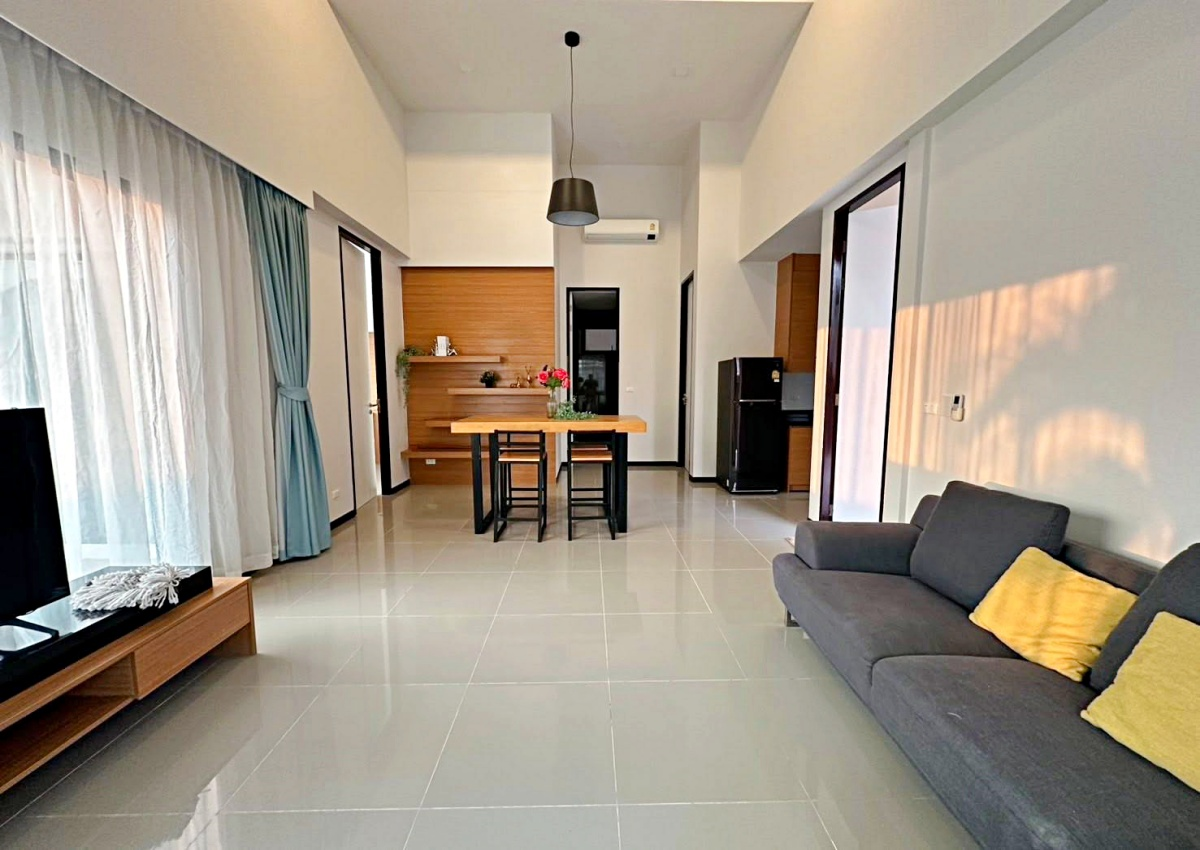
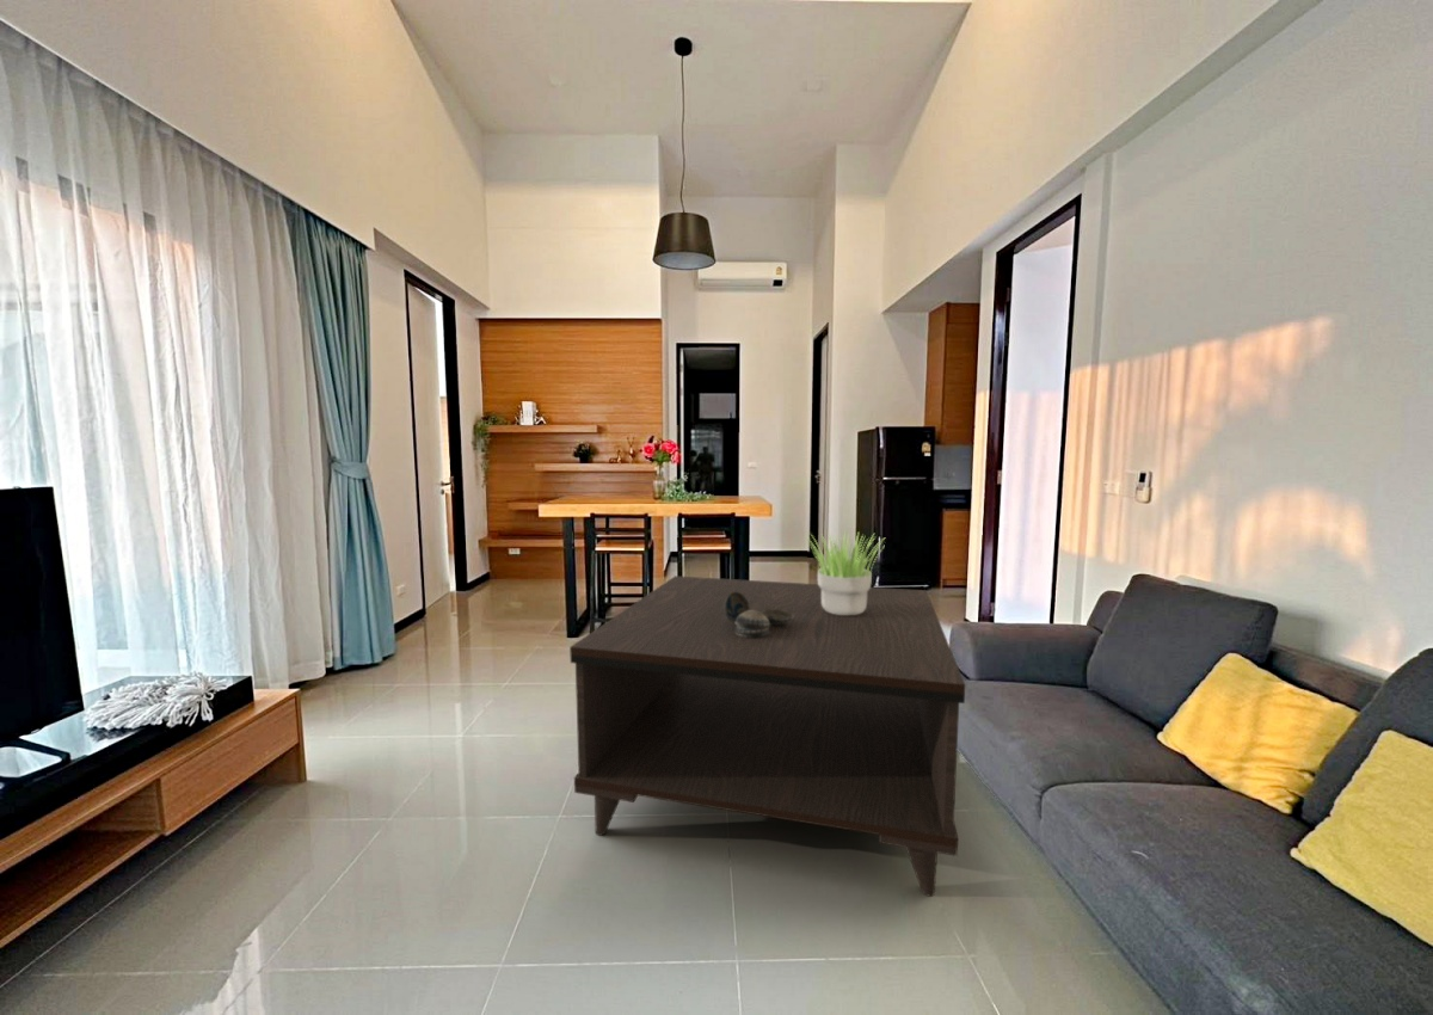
+ decorative bowl [724,592,794,638]
+ coffee table [568,574,966,898]
+ potted plant [801,529,885,615]
